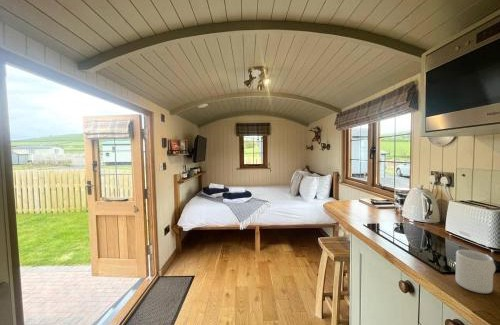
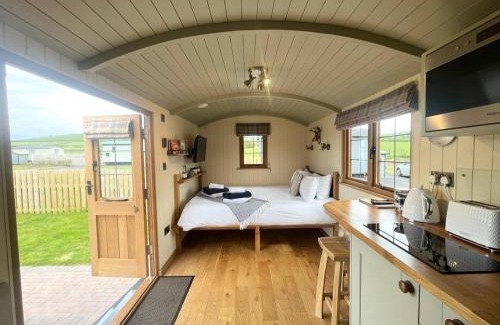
- mug [455,249,497,294]
